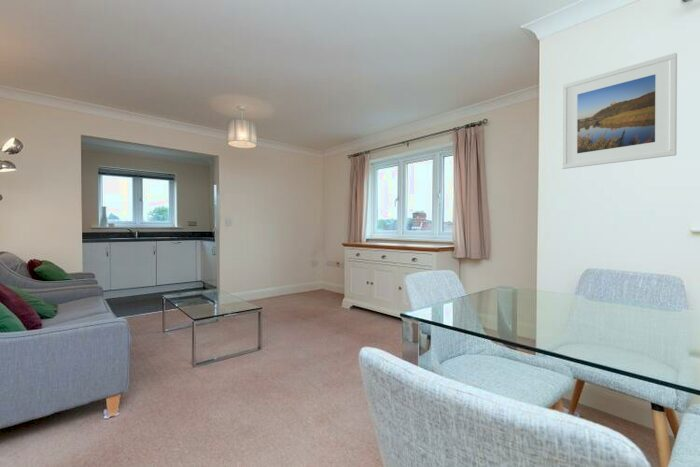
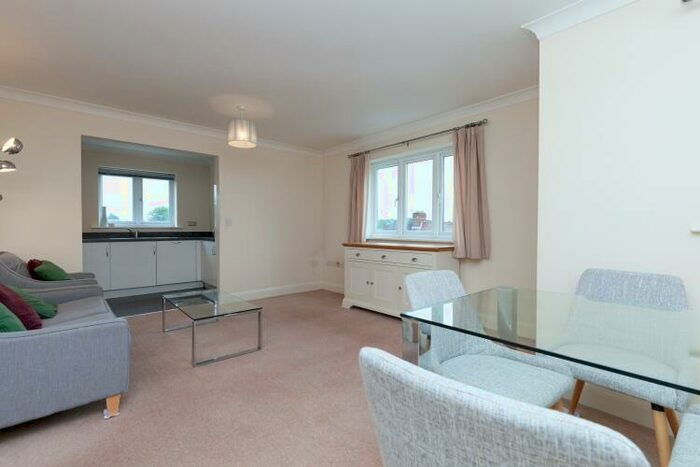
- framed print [561,52,678,170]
